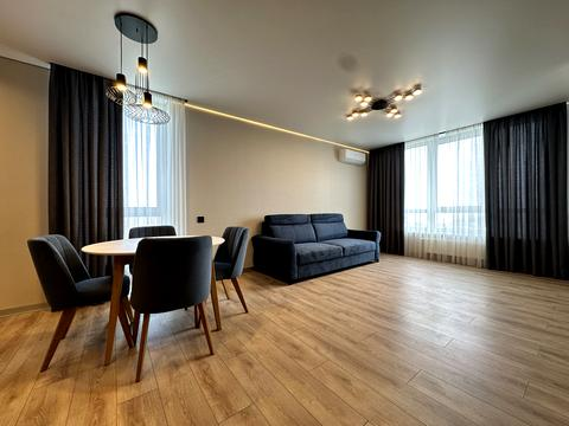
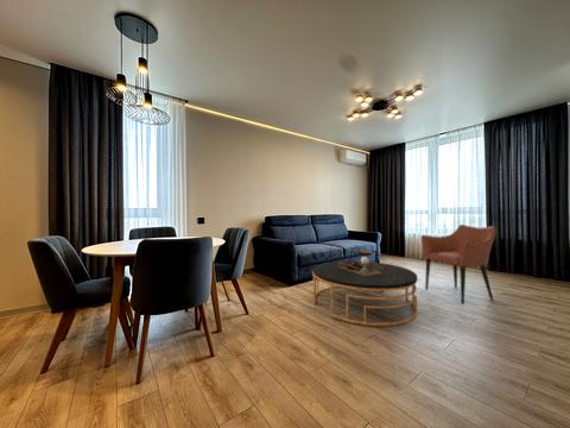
+ armchair [419,224,498,304]
+ coffee table [311,248,418,327]
